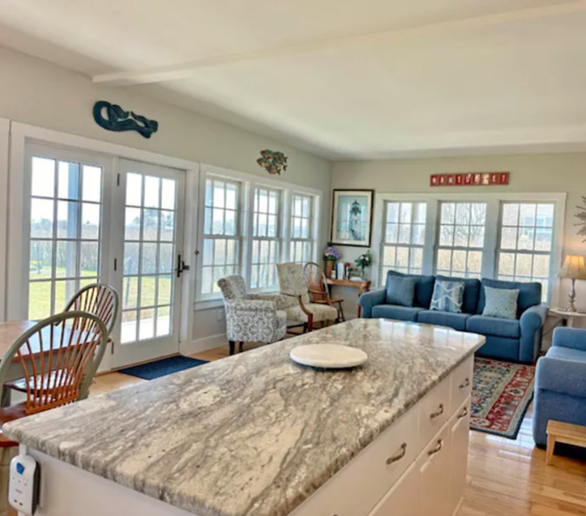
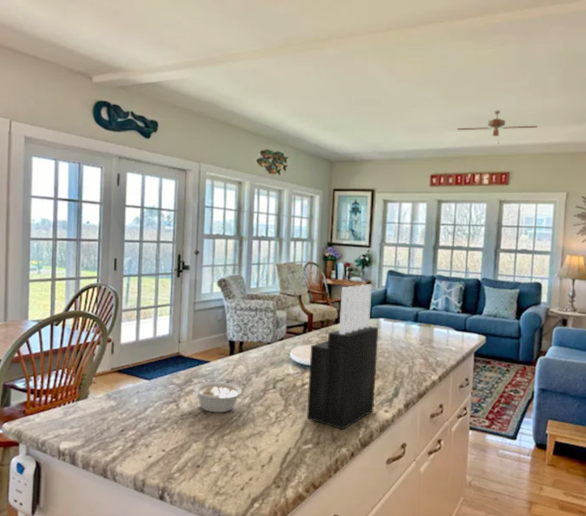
+ ceiling fan [456,110,538,145]
+ legume [193,381,243,413]
+ knife block [306,283,379,430]
